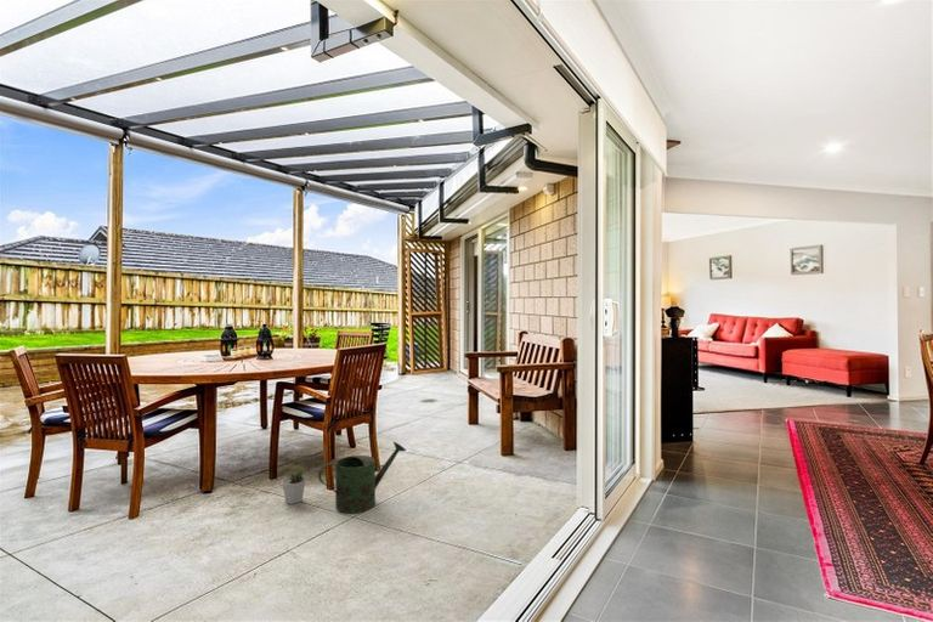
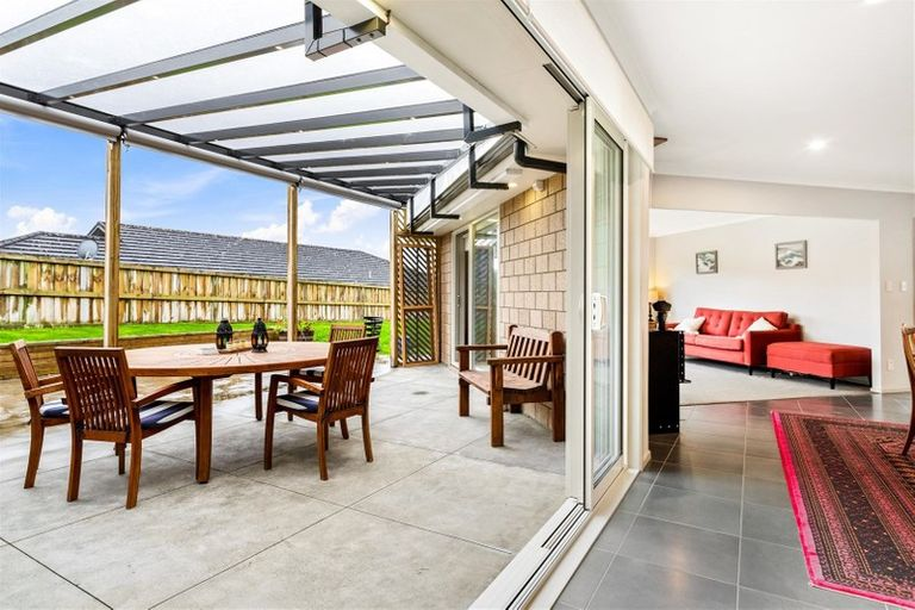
- watering can [317,441,407,515]
- potted plant [281,464,307,505]
